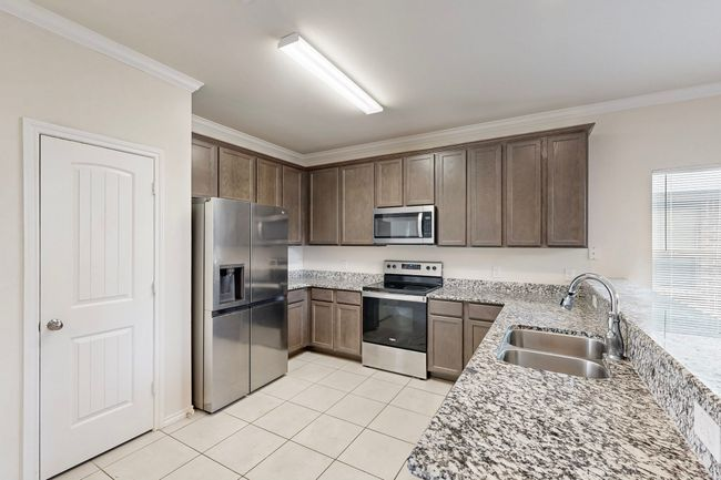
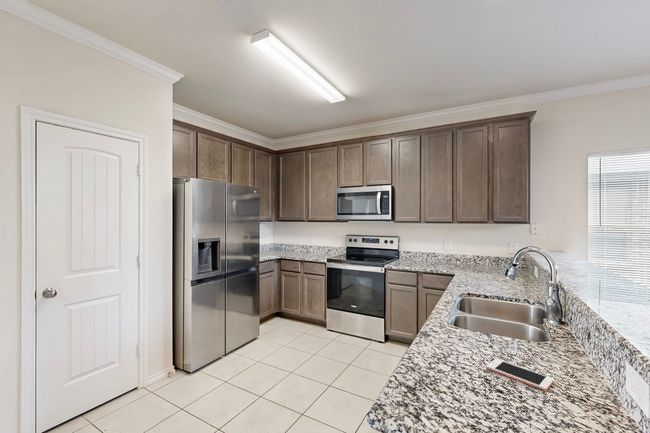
+ cell phone [485,358,554,392]
